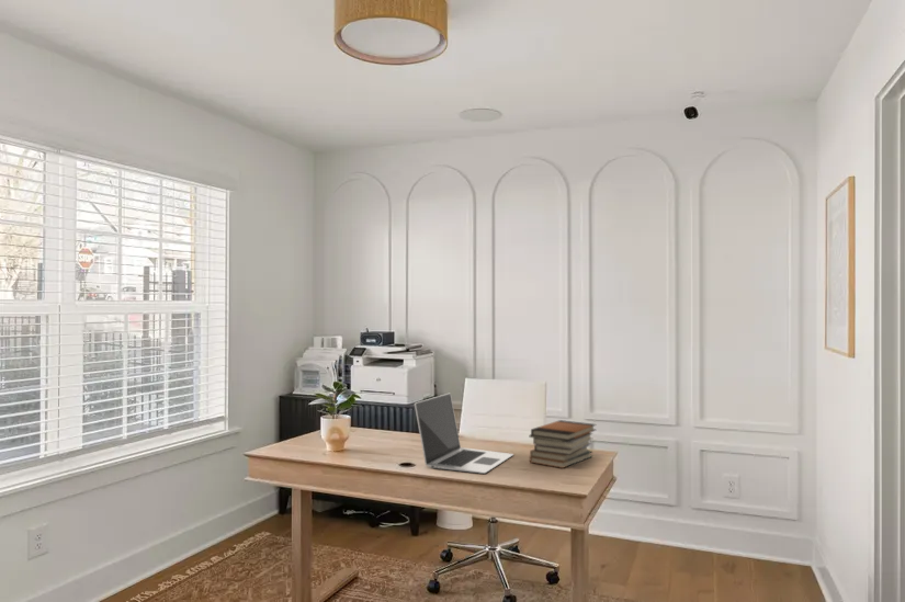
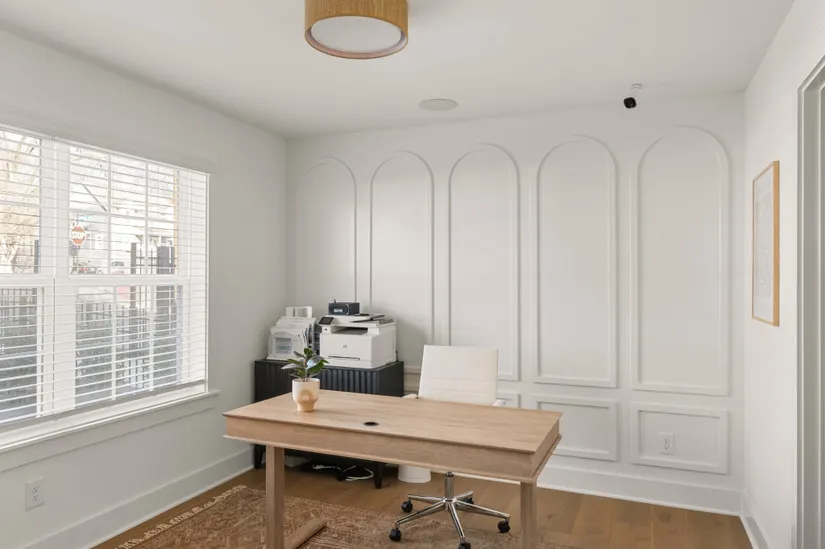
- book stack [529,419,597,469]
- laptop [414,393,514,475]
